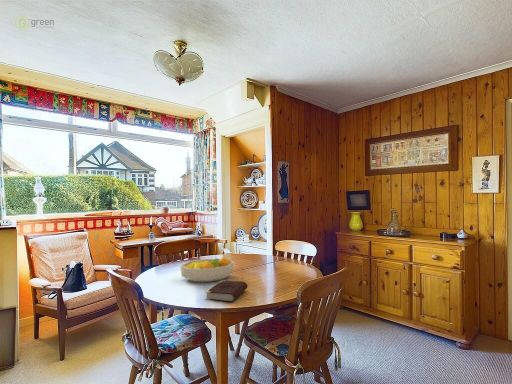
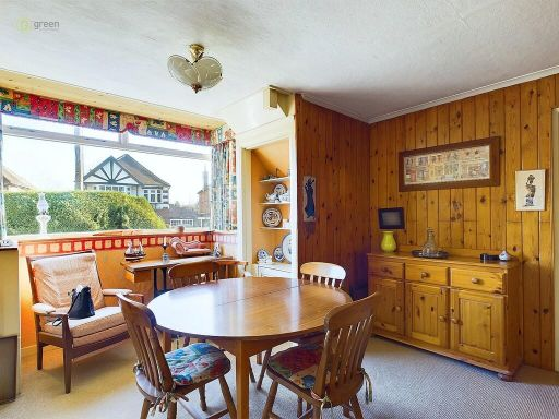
- fruit bowl [179,256,235,283]
- book [204,280,248,303]
